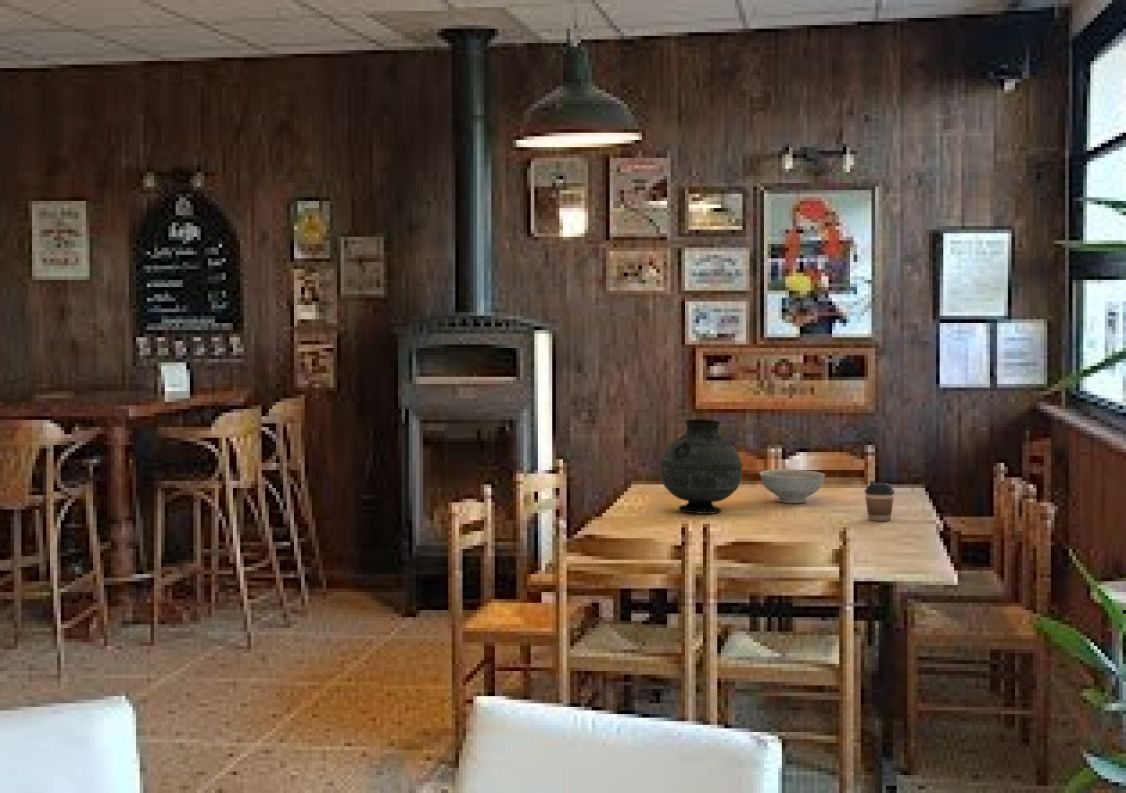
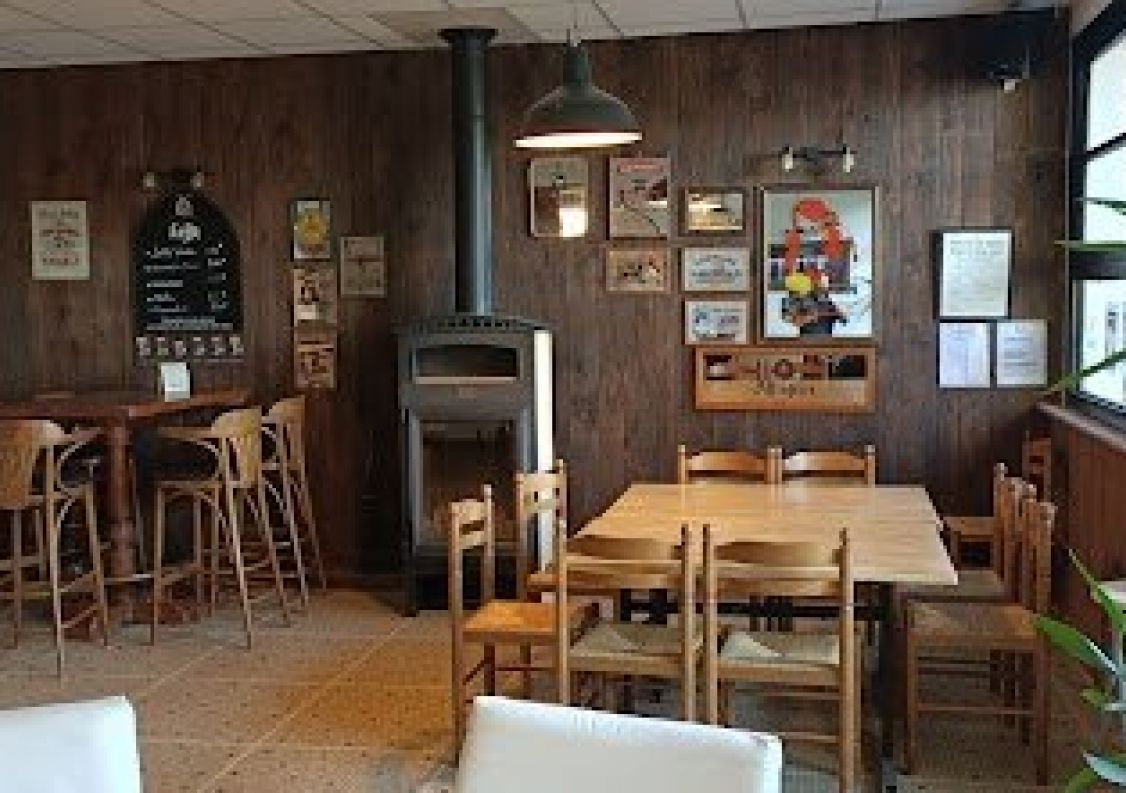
- vase [659,418,744,515]
- decorative bowl [759,468,826,504]
- coffee cup [864,480,896,522]
